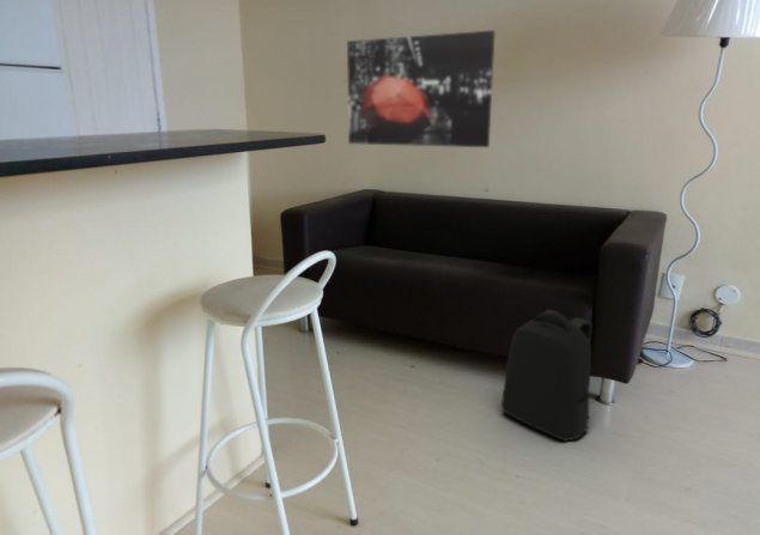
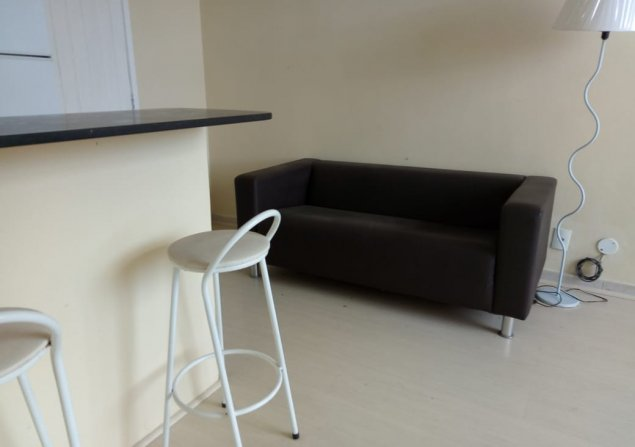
- backpack [500,309,594,443]
- wall art [346,29,497,148]
